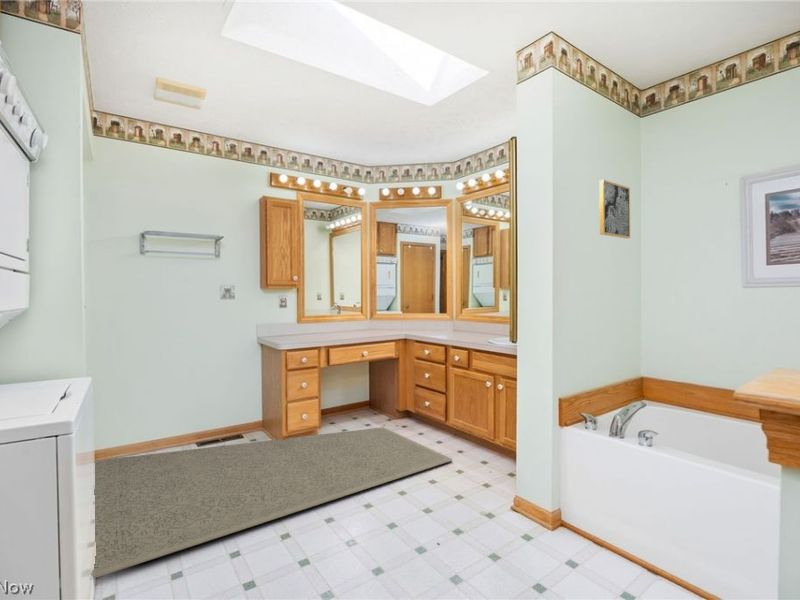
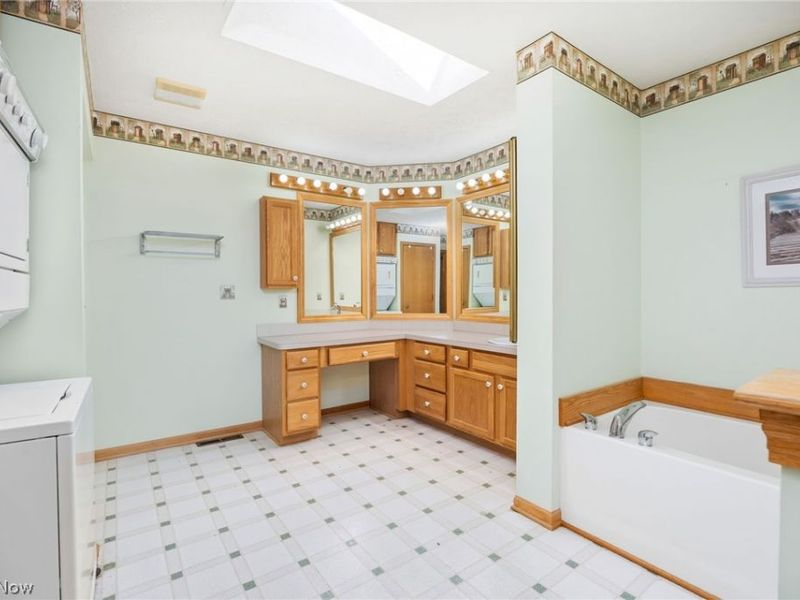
- wall art [598,179,631,239]
- rug [92,426,453,580]
